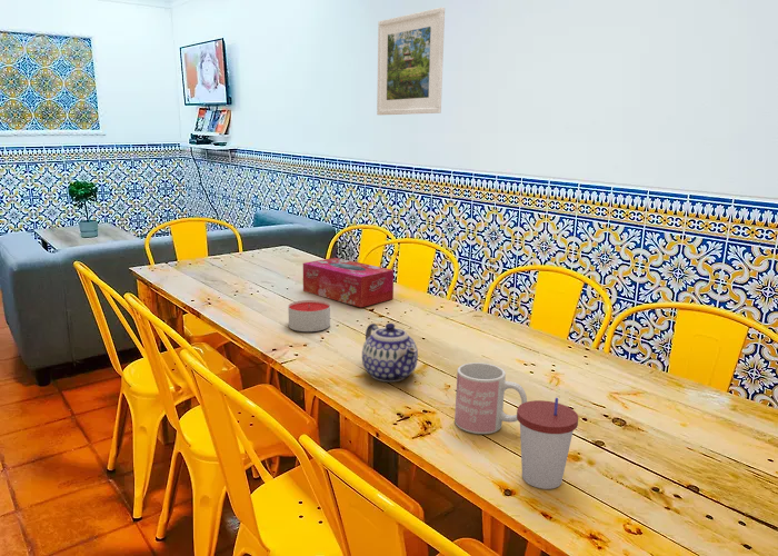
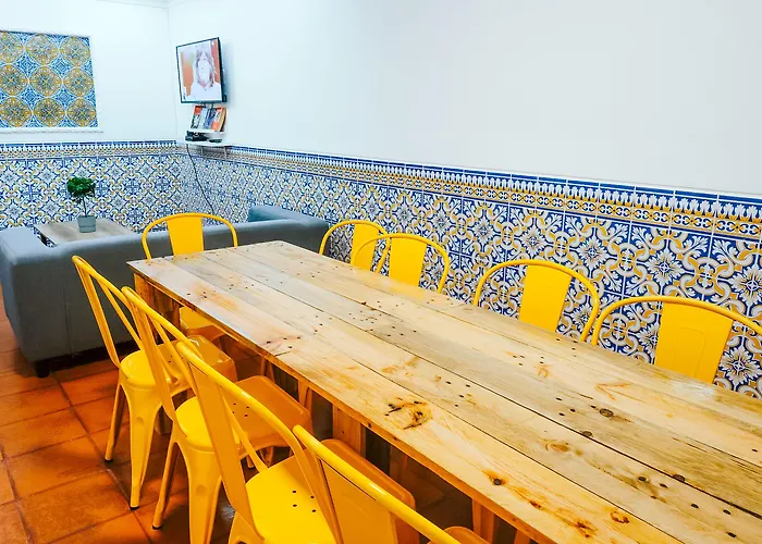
- cup [516,397,579,490]
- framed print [376,7,446,116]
- mug [453,361,528,435]
- tissue box [302,257,395,308]
- teapot [361,322,419,383]
- candle [287,299,331,332]
